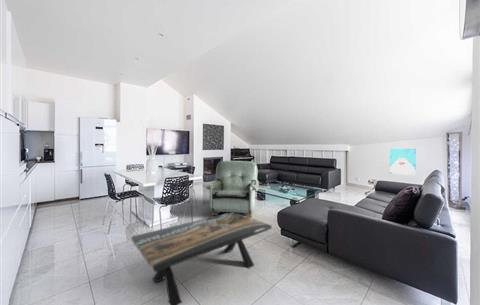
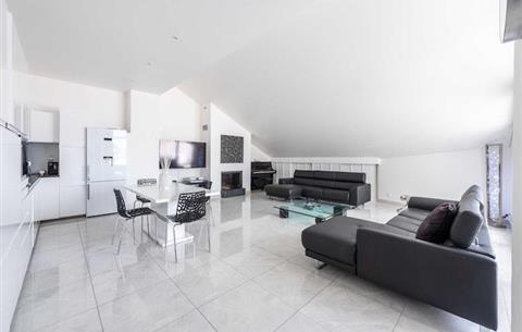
- armchair [205,160,260,218]
- wall art [389,148,417,176]
- coffee table [130,212,273,305]
